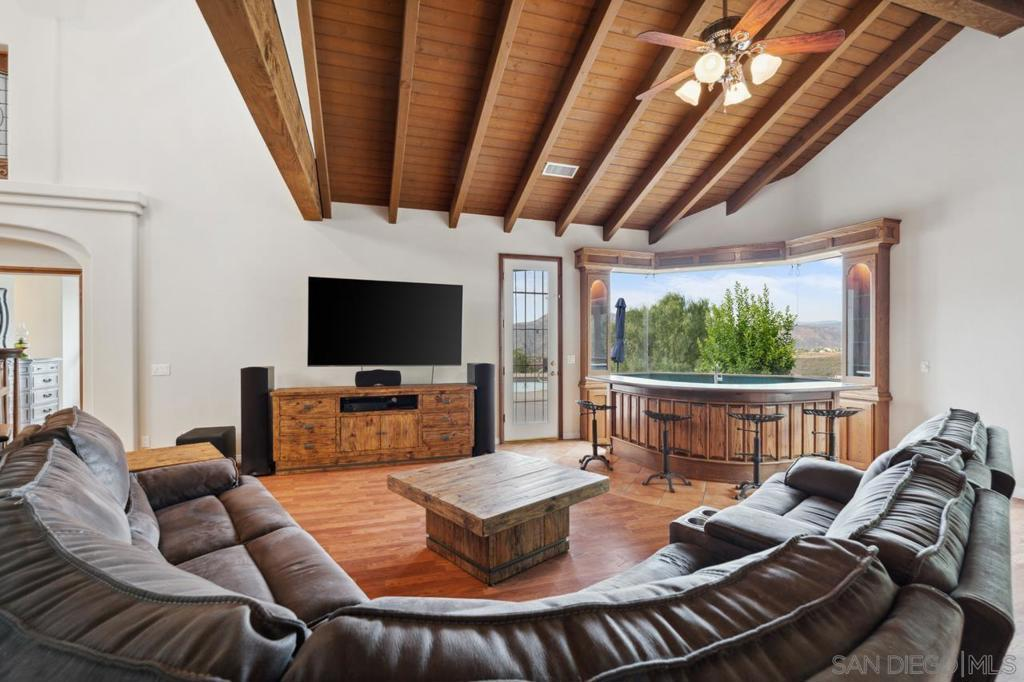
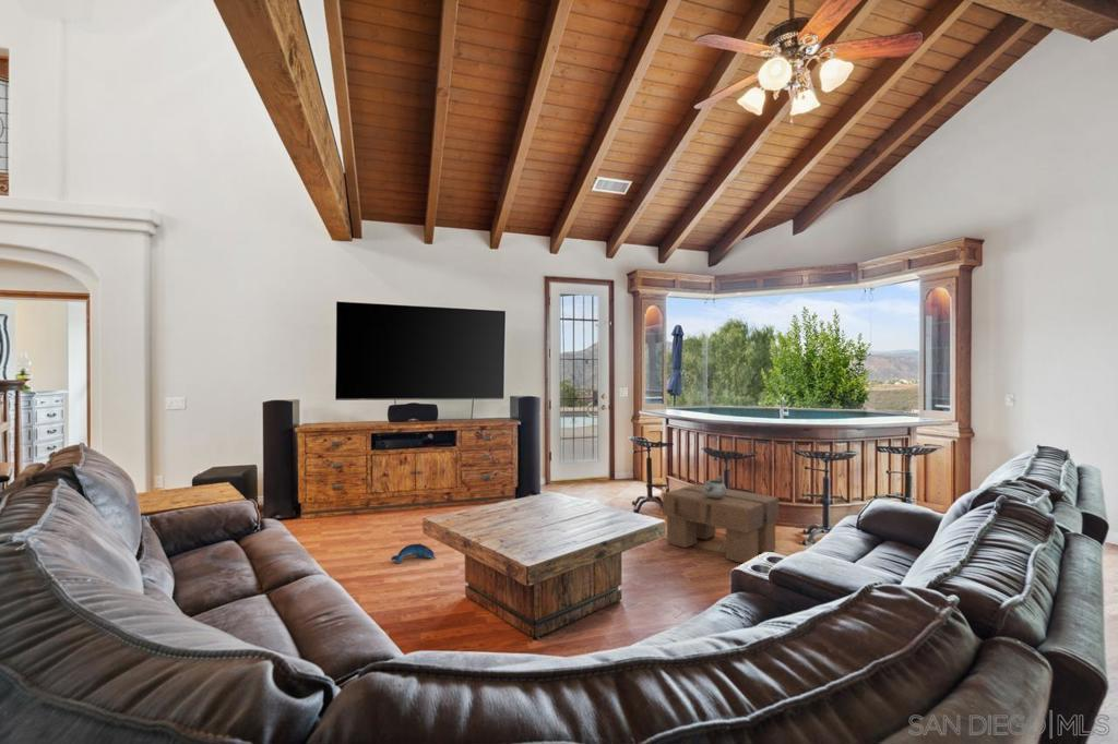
+ decorative bowl [703,475,727,499]
+ footstool [662,483,780,564]
+ plush toy [391,542,437,564]
